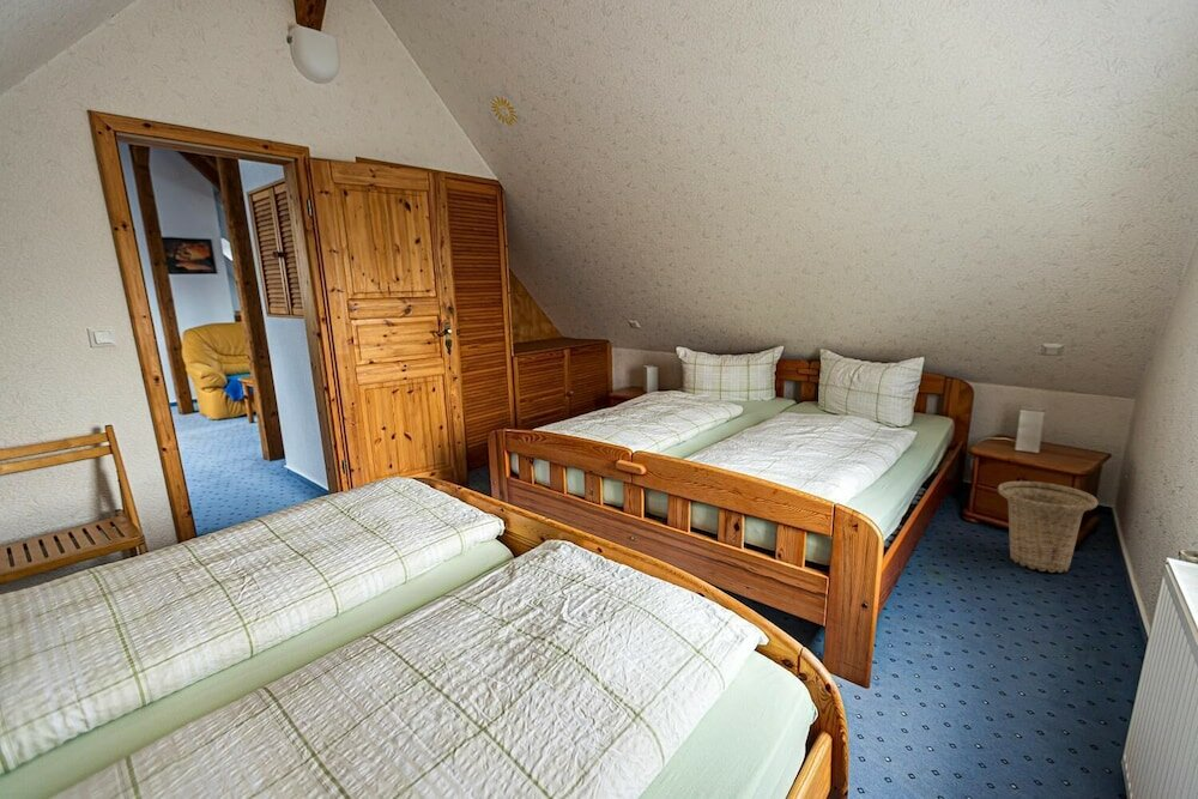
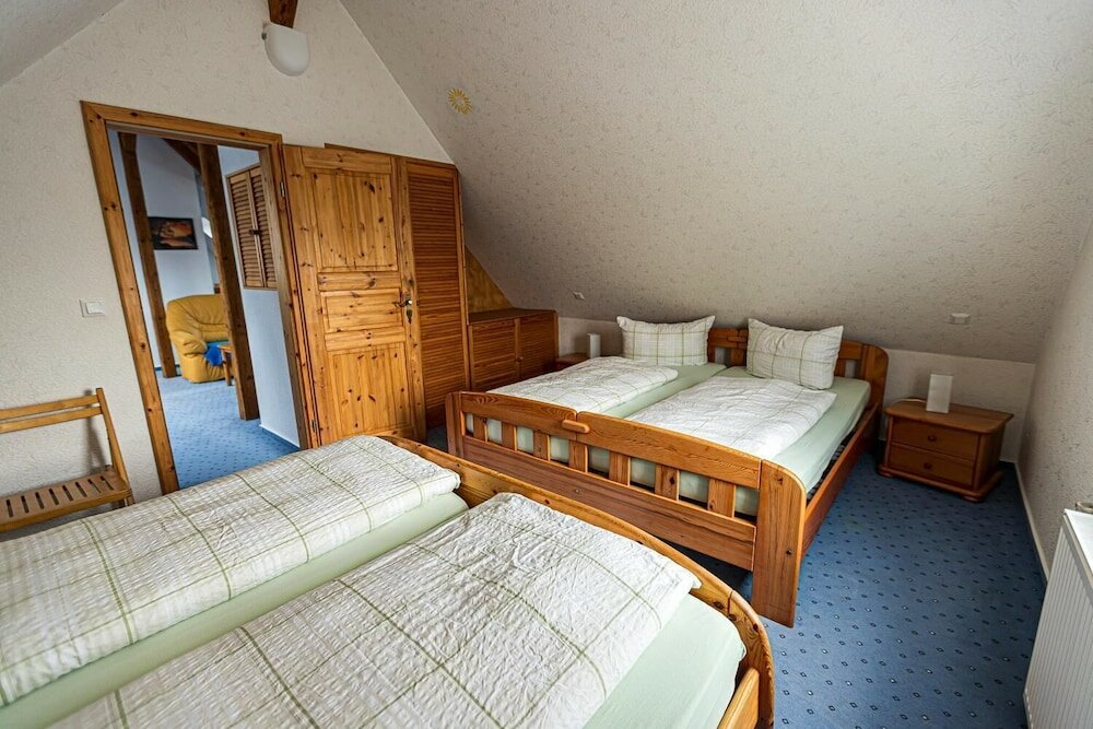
- basket [997,480,1099,574]
